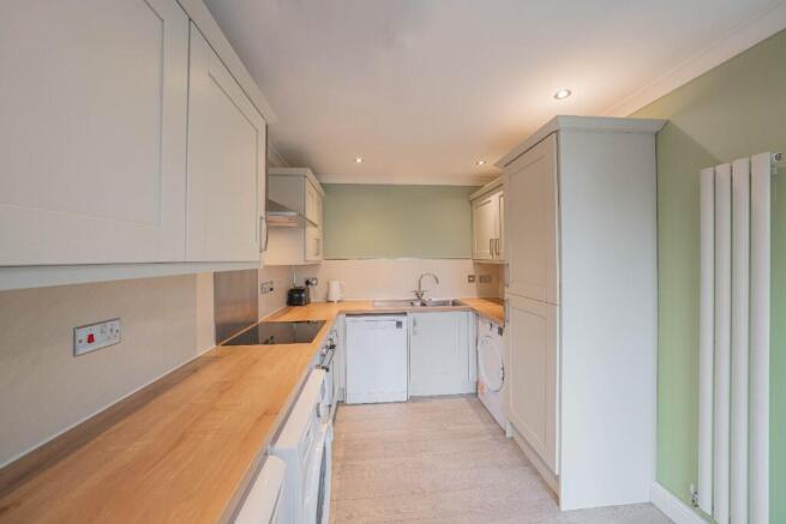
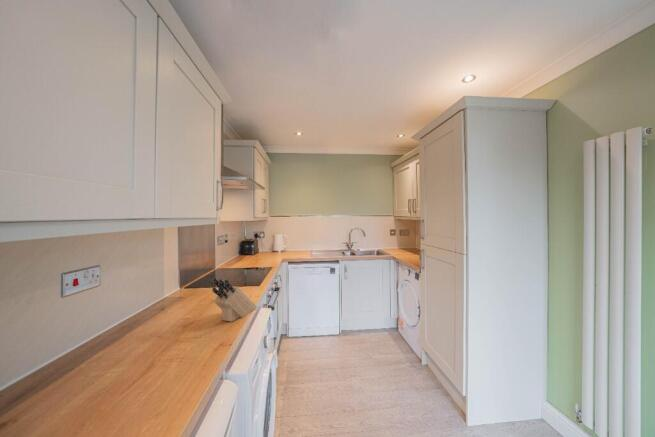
+ knife block [211,277,258,323]
